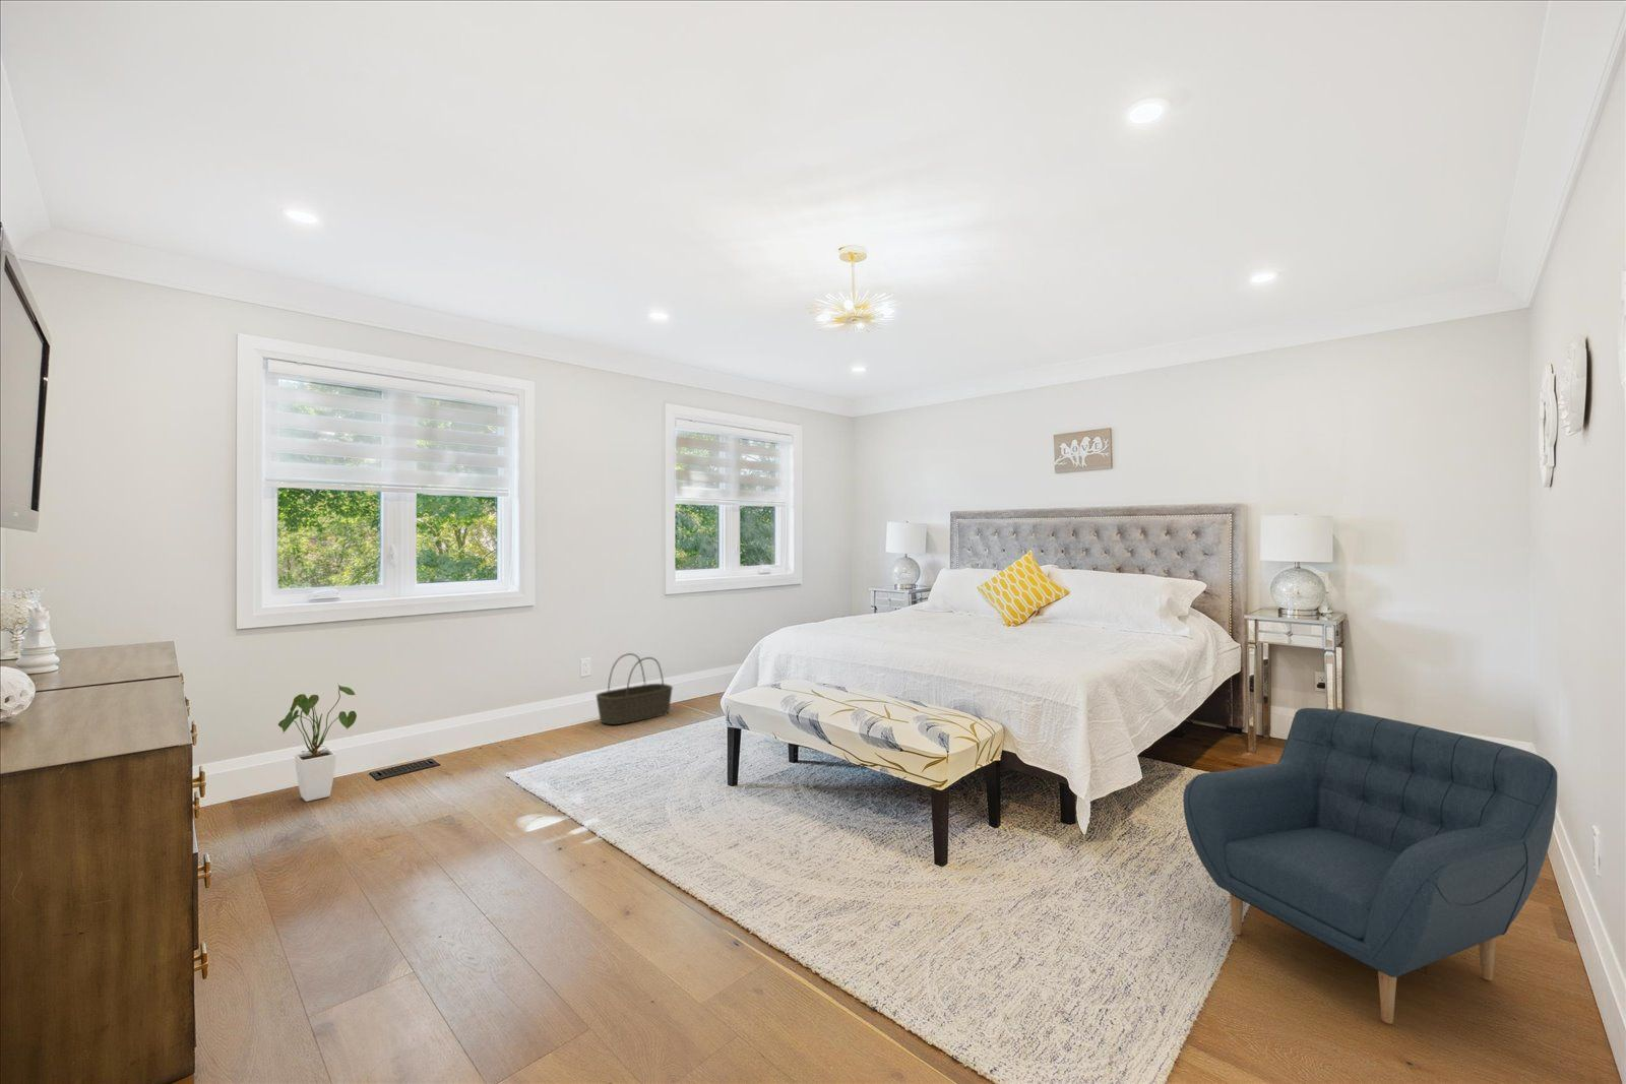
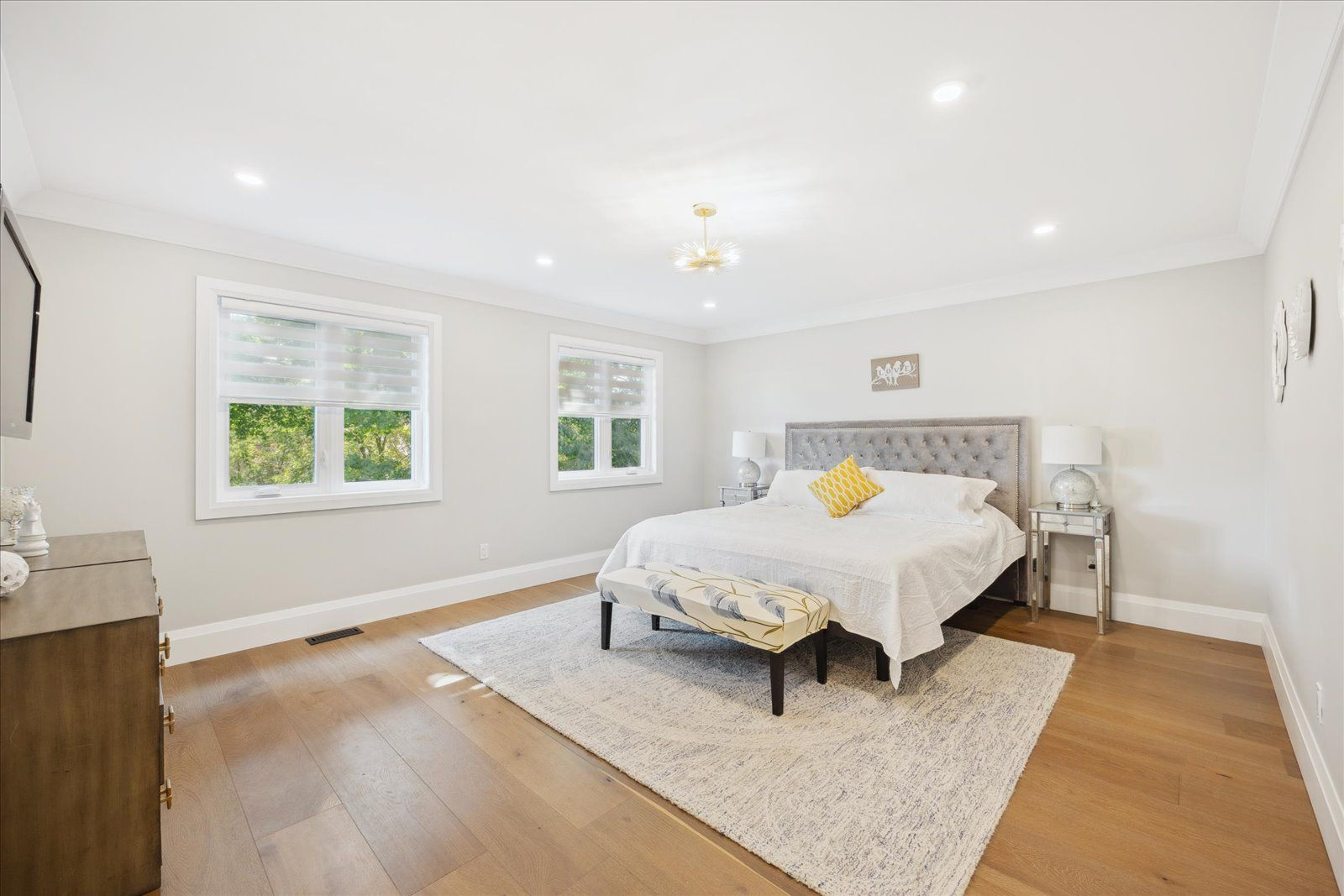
- armchair [1182,707,1559,1025]
- basket [595,652,674,726]
- house plant [277,682,358,802]
